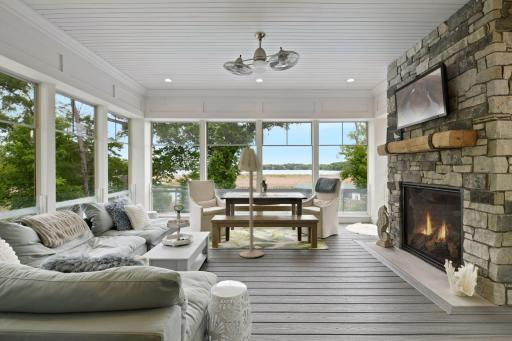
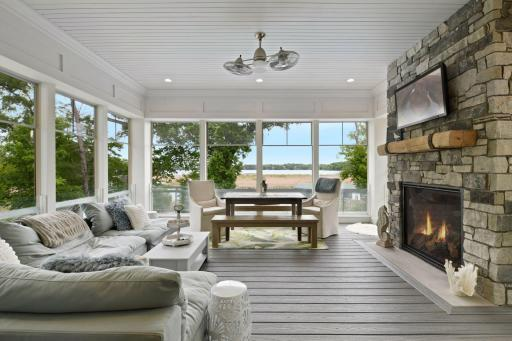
- floor lamp [237,146,265,258]
